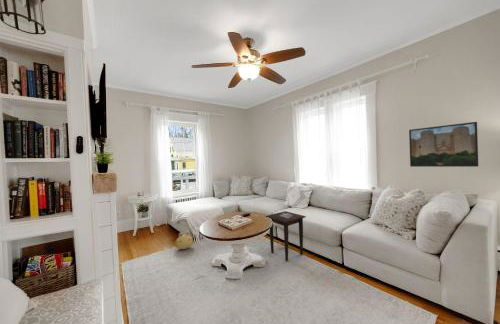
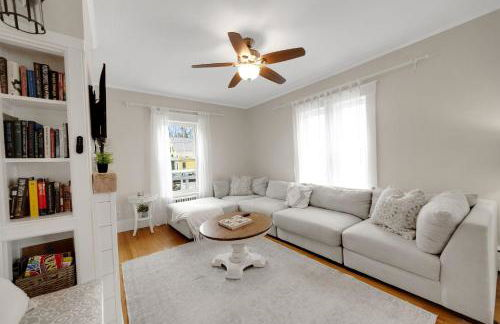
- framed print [408,121,479,168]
- plush toy [174,231,194,250]
- side table [265,210,307,262]
